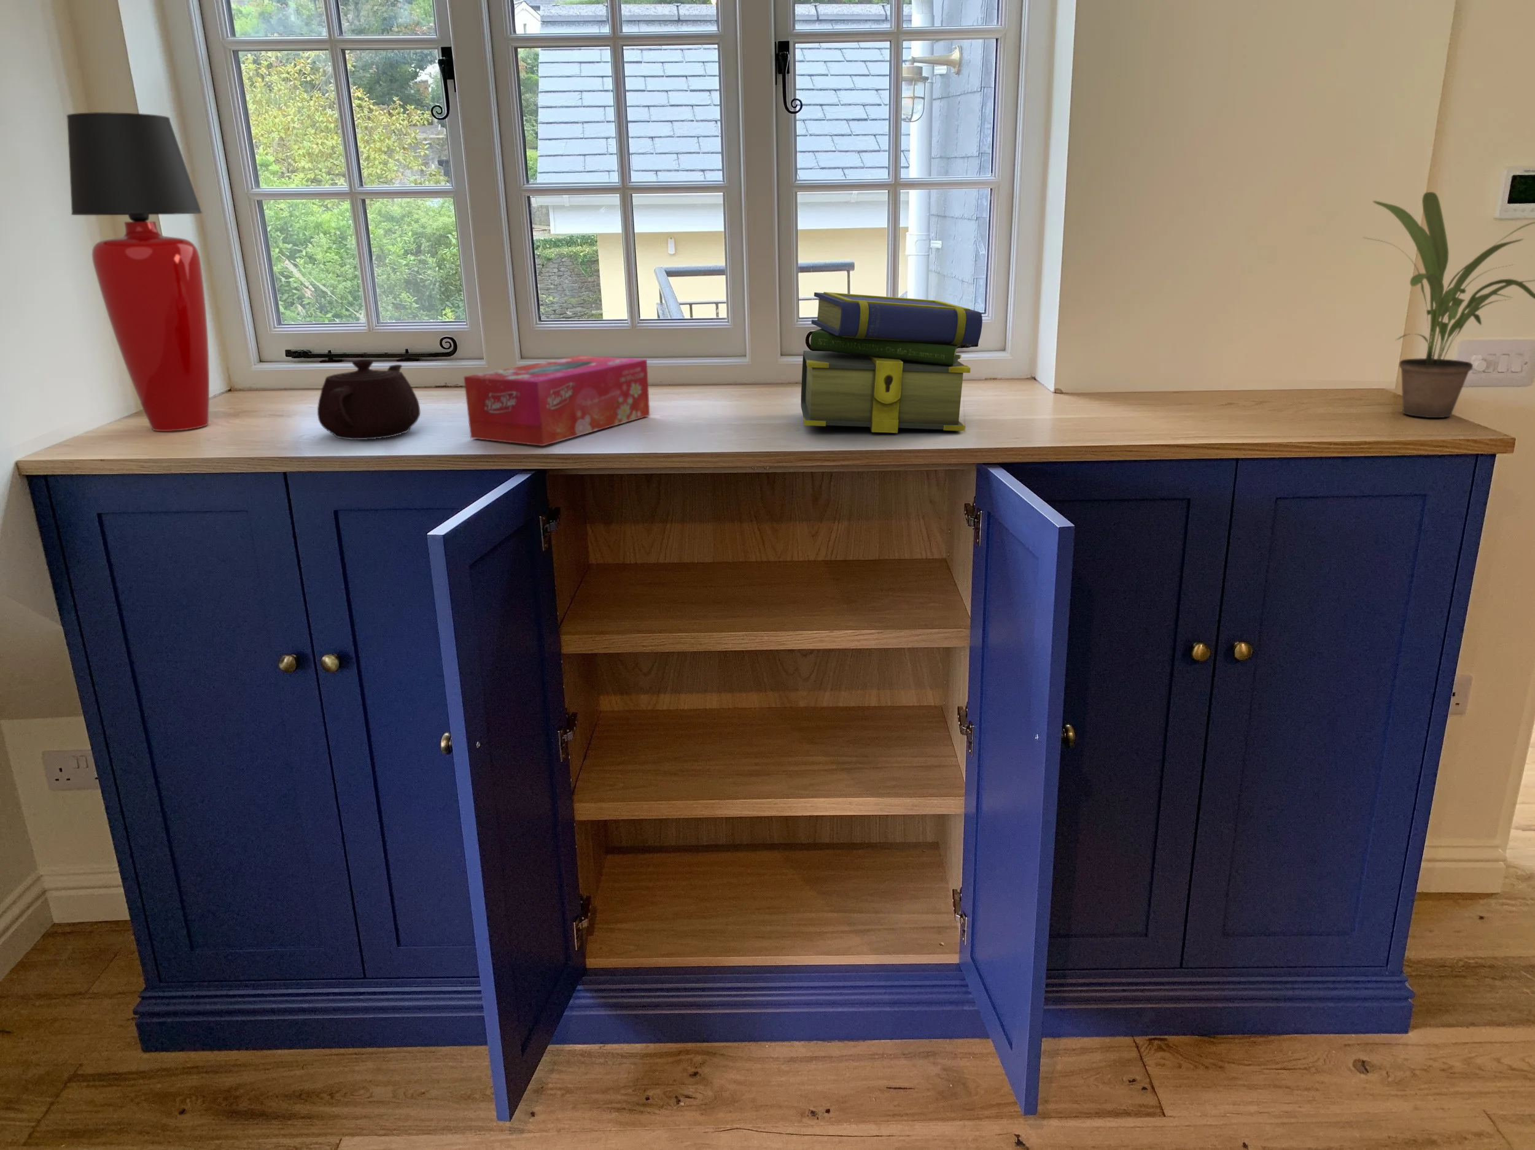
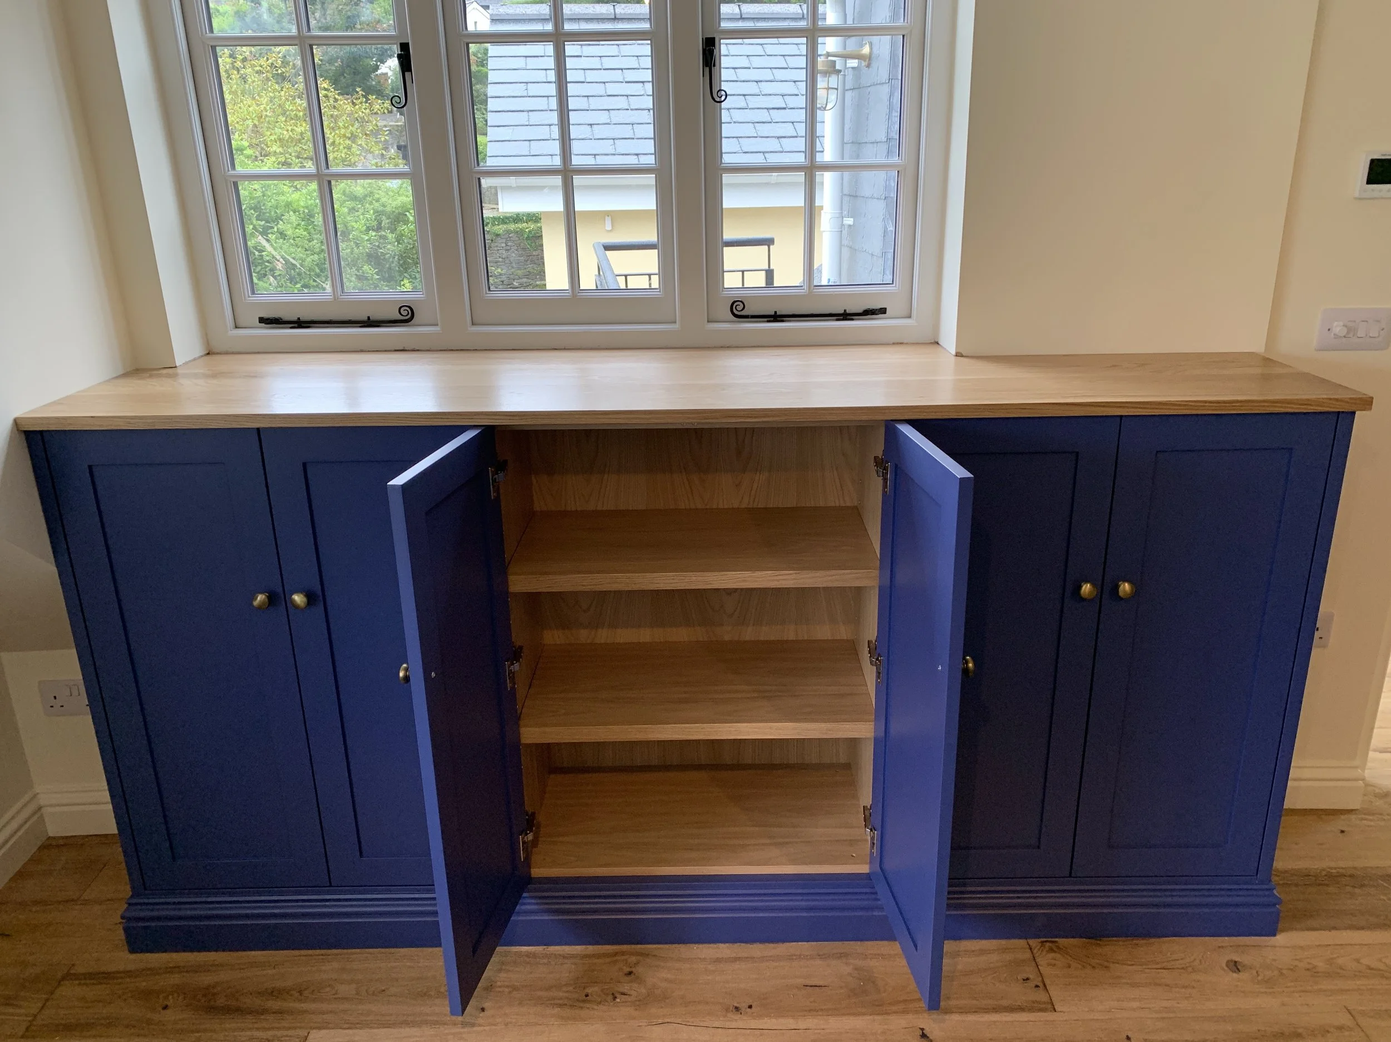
- stack of books [800,291,983,434]
- teapot [317,359,421,441]
- table lamp [66,111,210,431]
- tissue box [463,355,650,447]
- potted plant [1362,191,1535,418]
